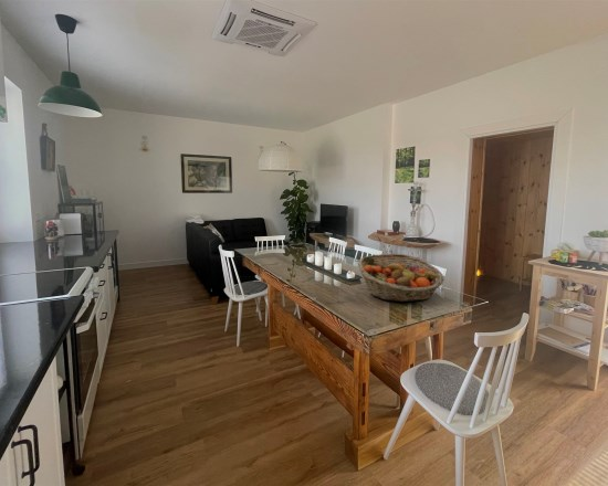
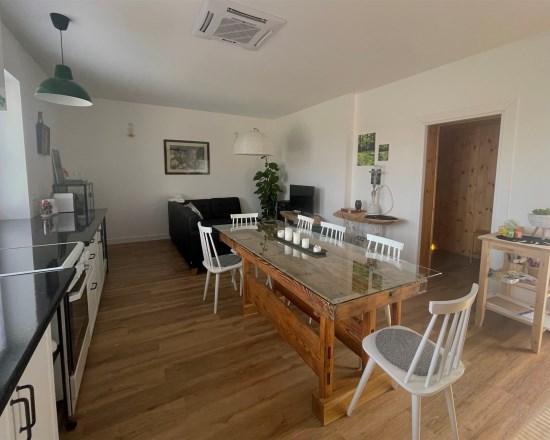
- fruit basket [357,253,445,303]
